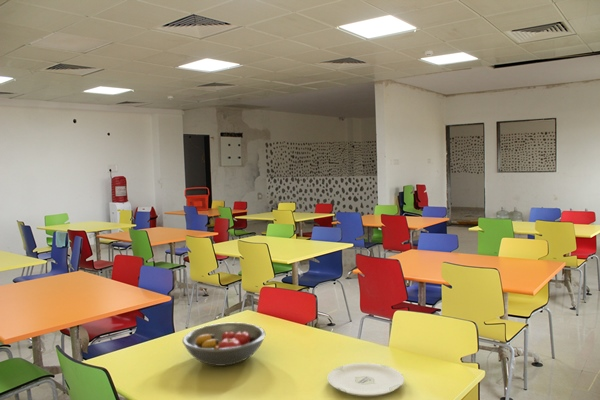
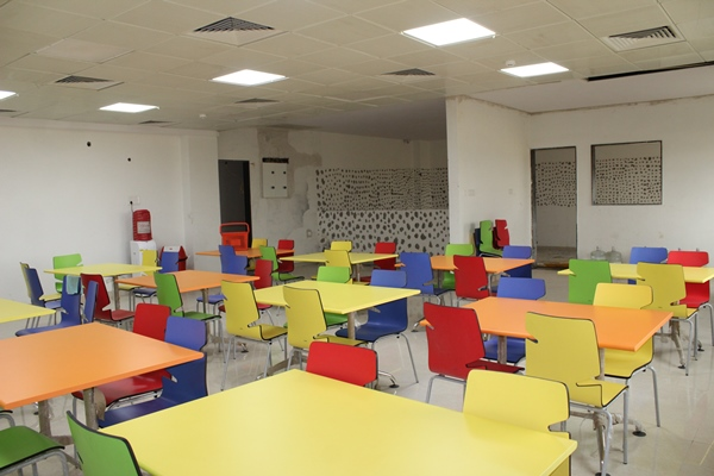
- fruit bowl [181,322,266,367]
- plate [327,362,405,397]
